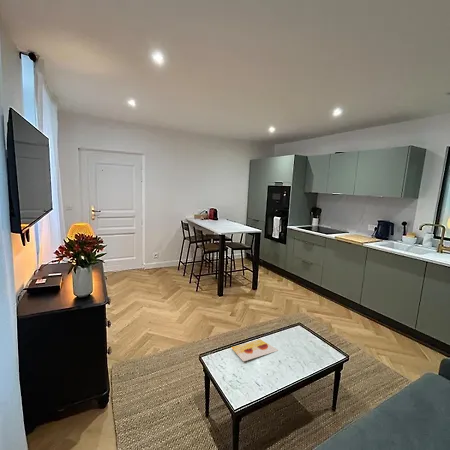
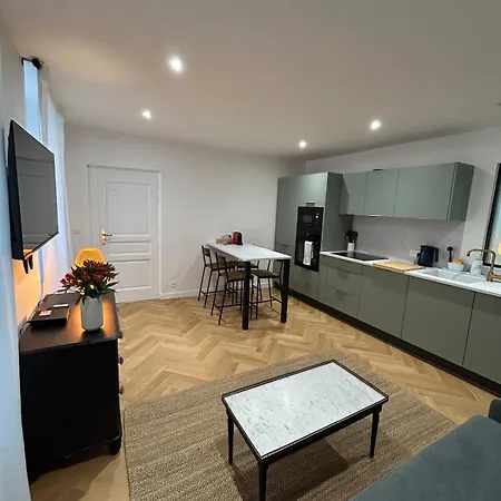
- painting [230,338,280,362]
